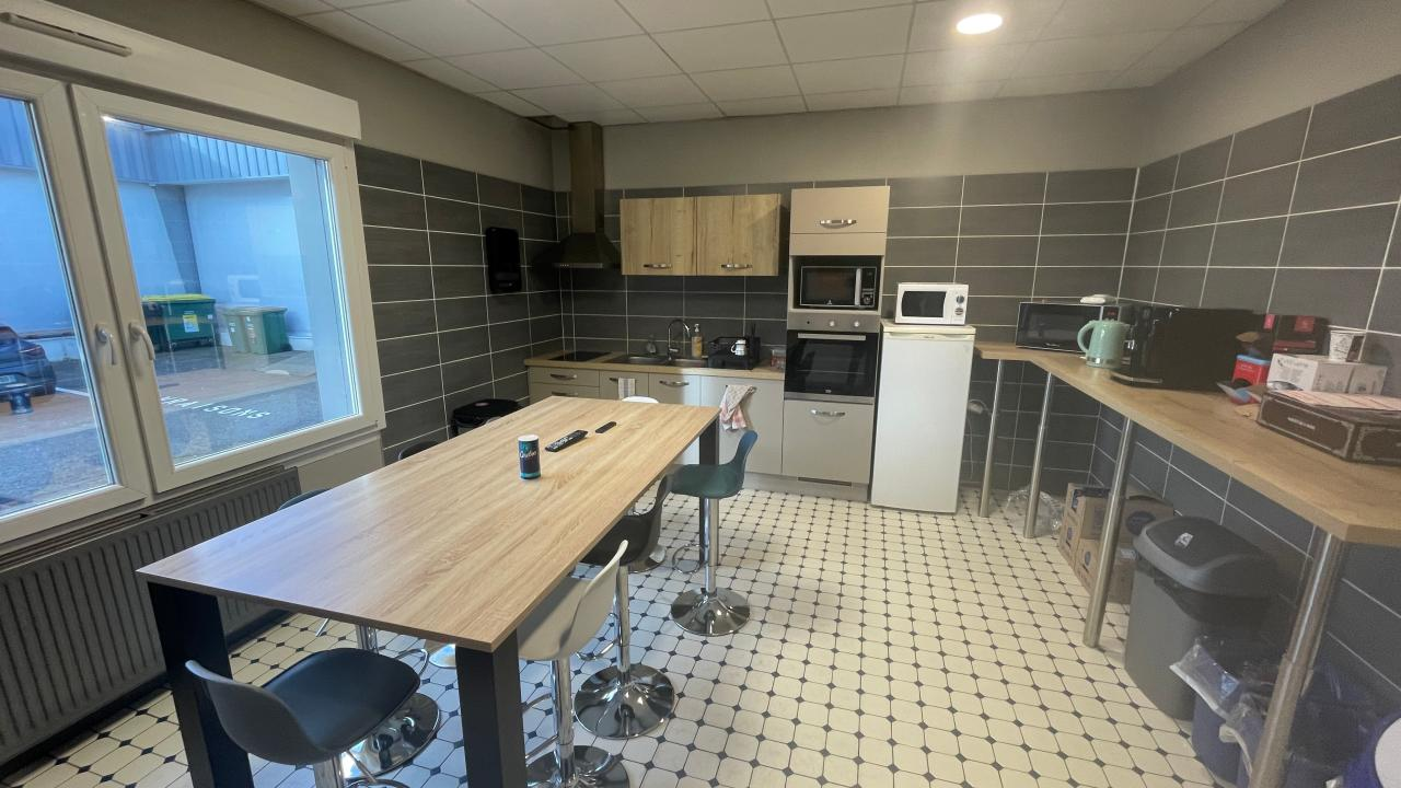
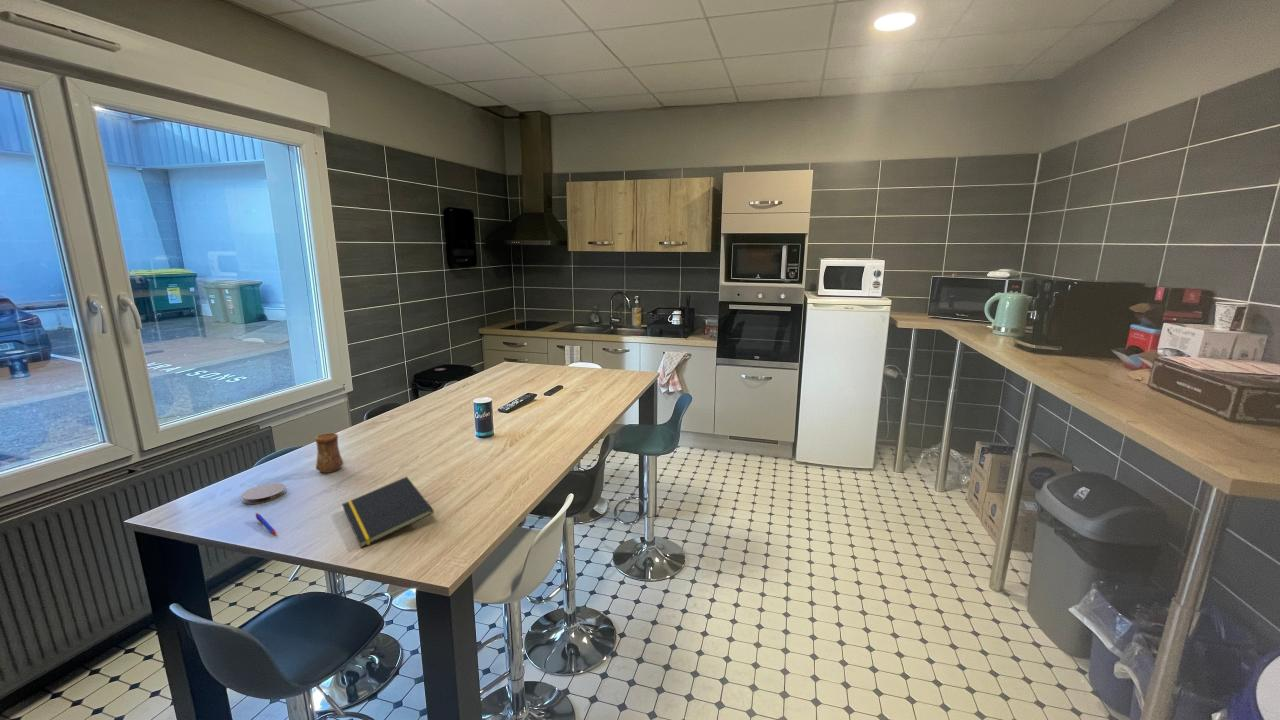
+ cup [314,432,345,474]
+ coaster [240,482,287,505]
+ notepad [341,476,435,549]
+ pen [255,512,278,536]
